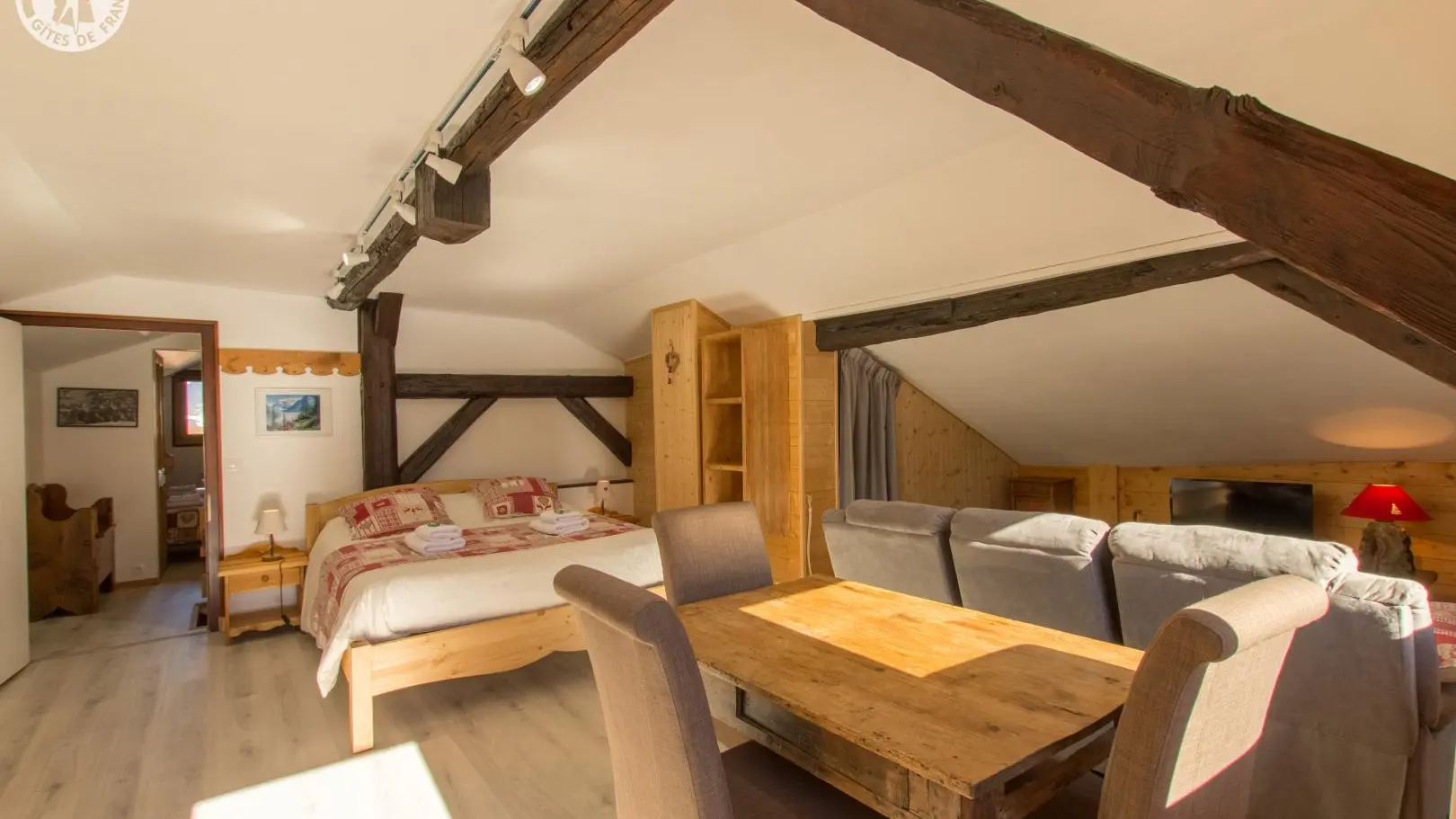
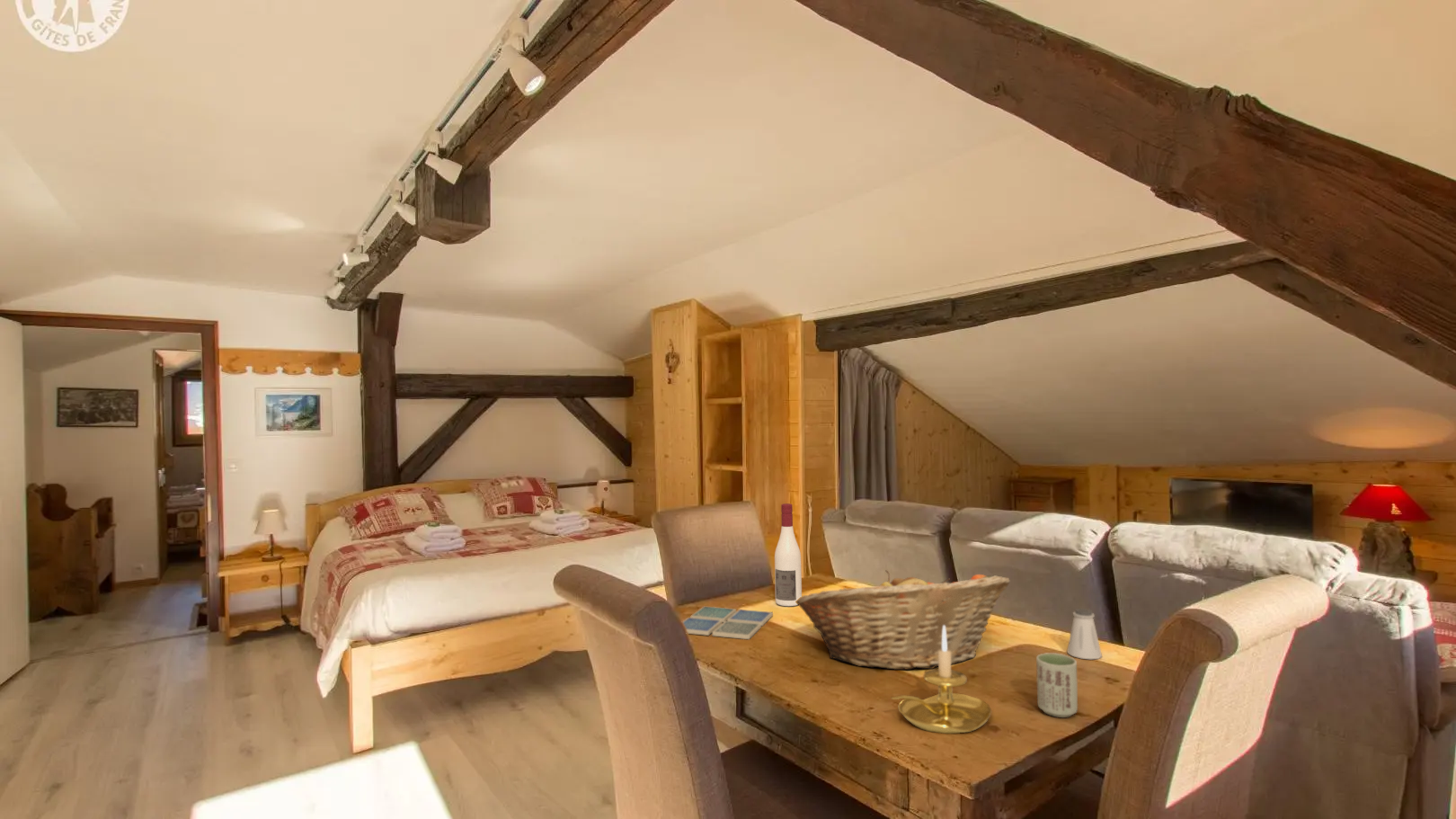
+ cup [1035,653,1079,718]
+ saltshaker [1066,608,1103,660]
+ drink coaster [682,606,774,640]
+ alcohol [774,503,803,607]
+ fruit basket [795,569,1011,671]
+ candle holder [890,626,993,734]
